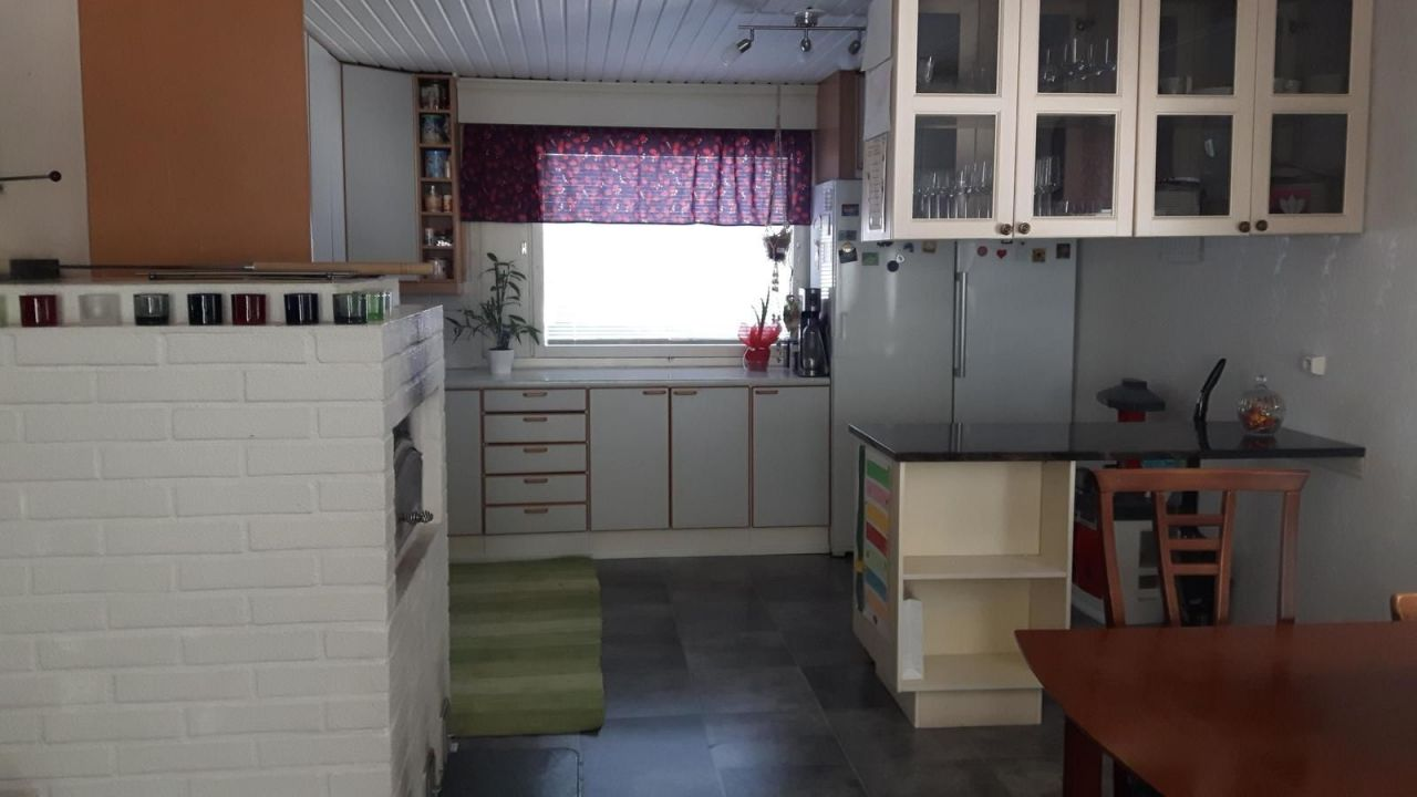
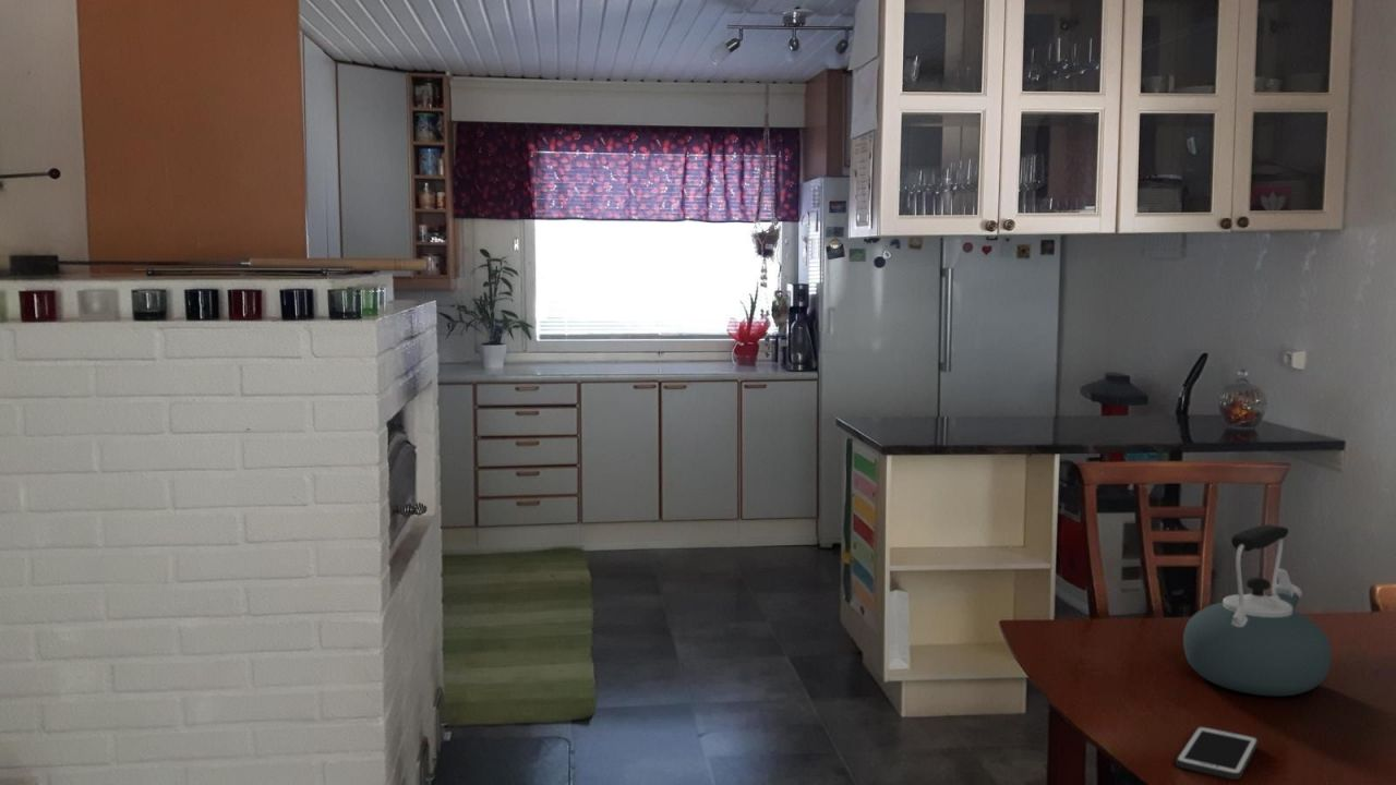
+ kettle [1182,523,1333,697]
+ cell phone [1175,725,1259,781]
